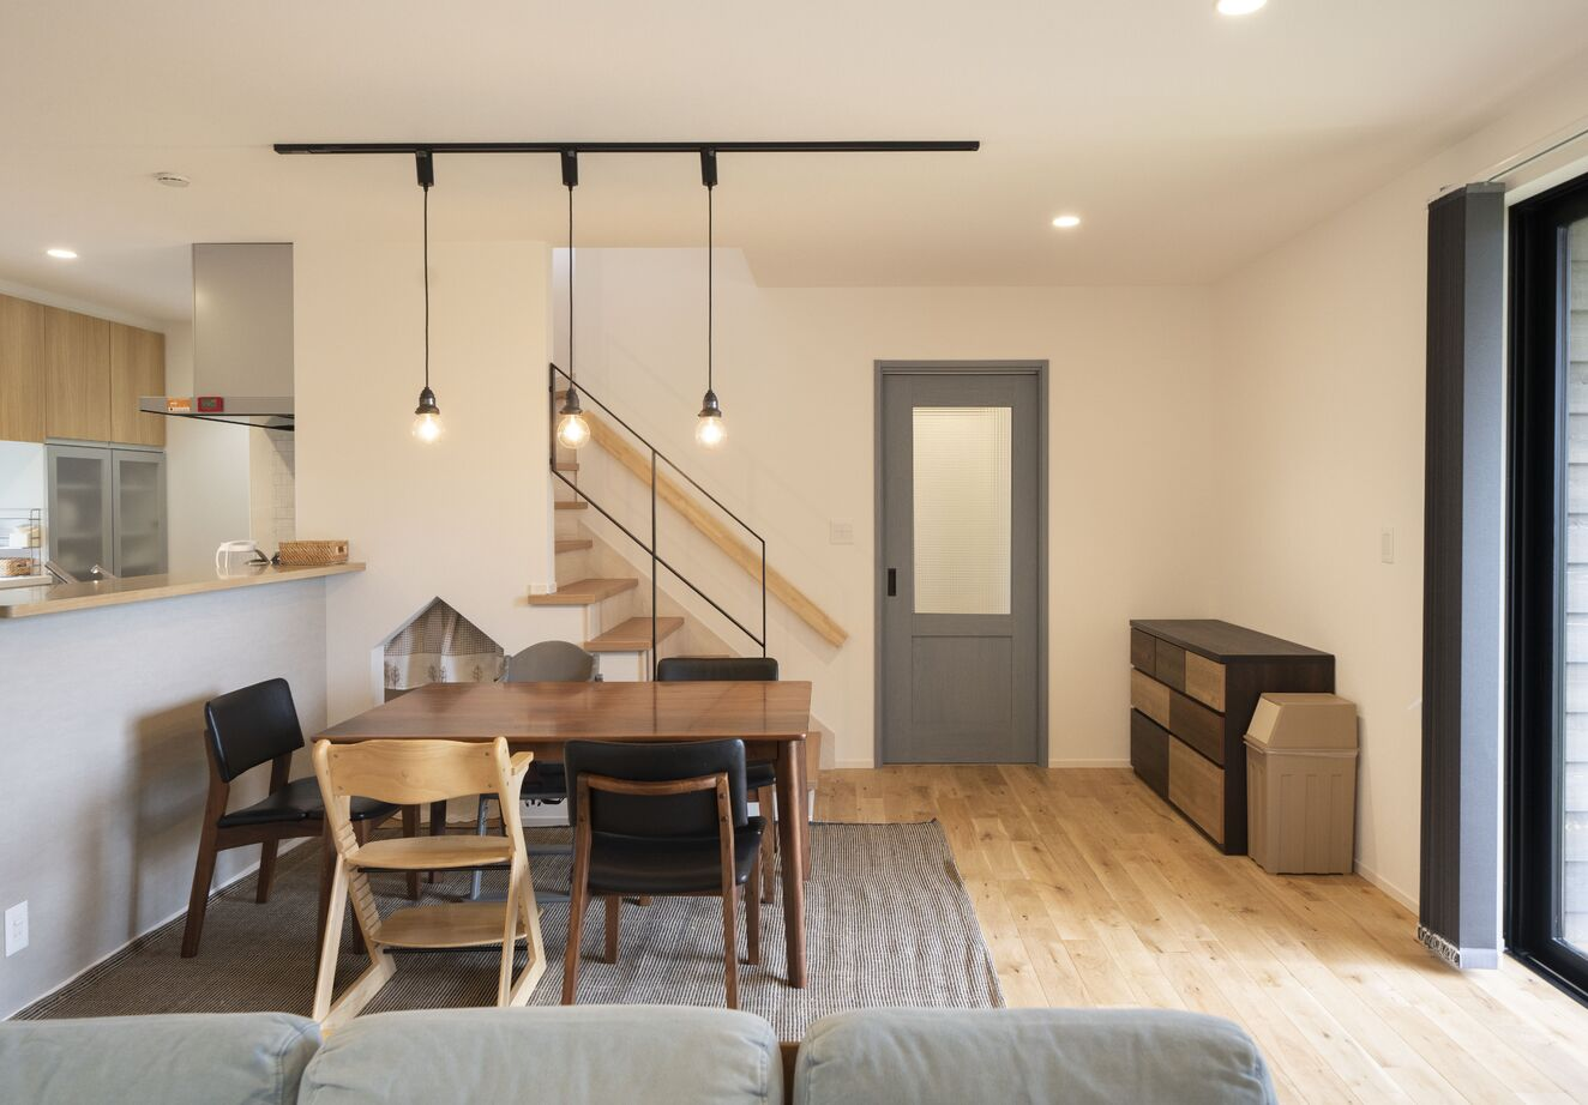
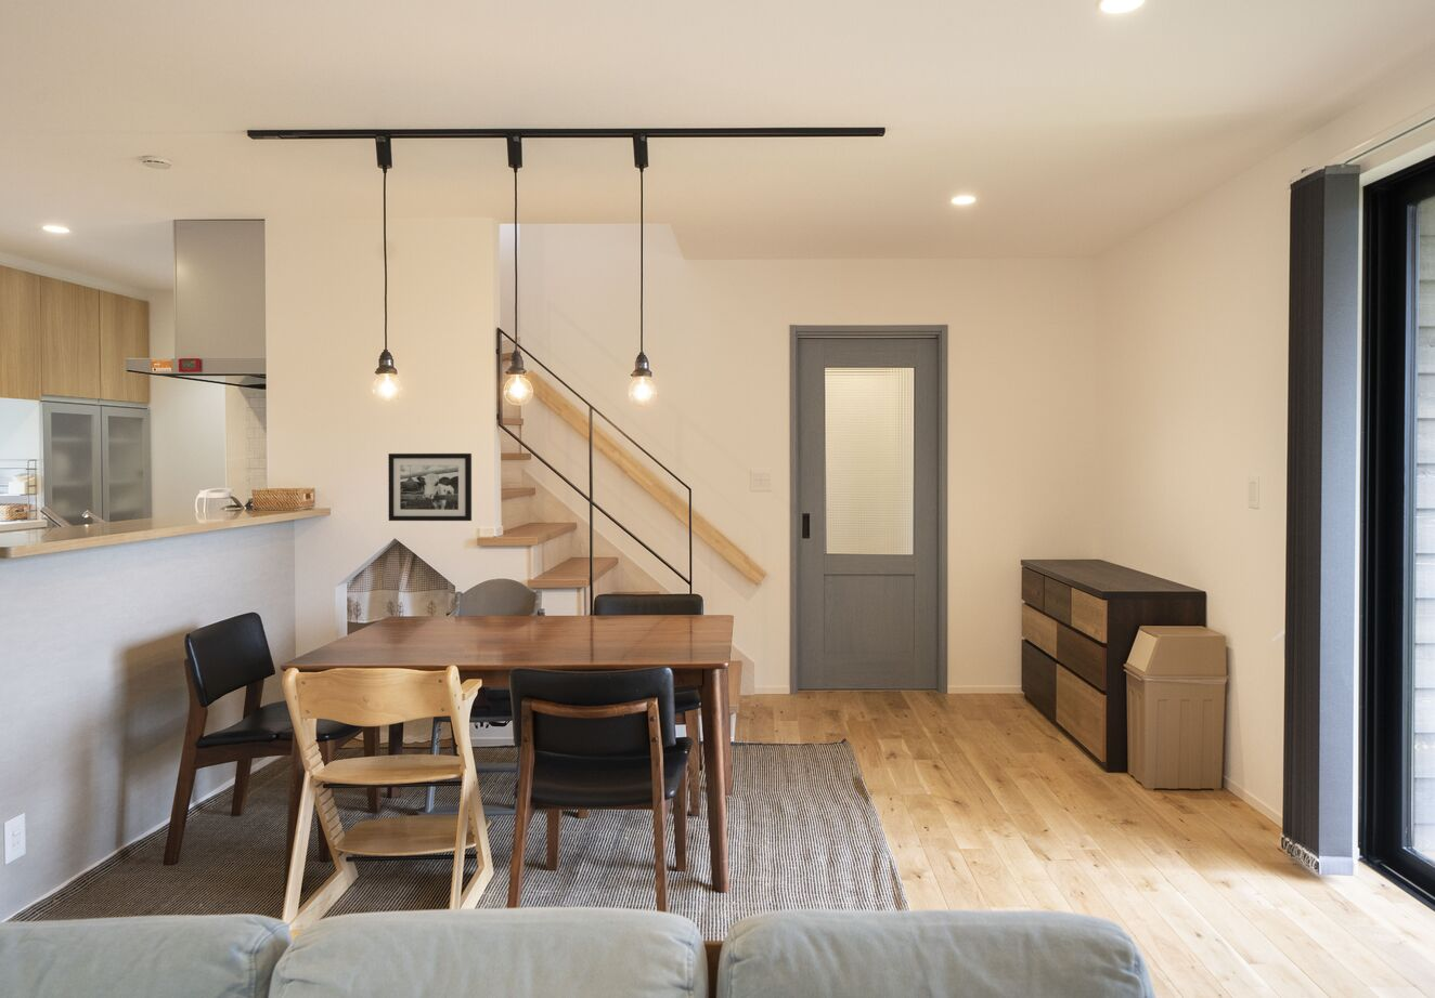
+ picture frame [387,452,472,522]
